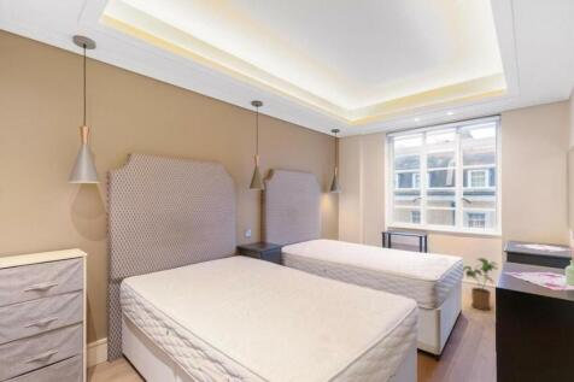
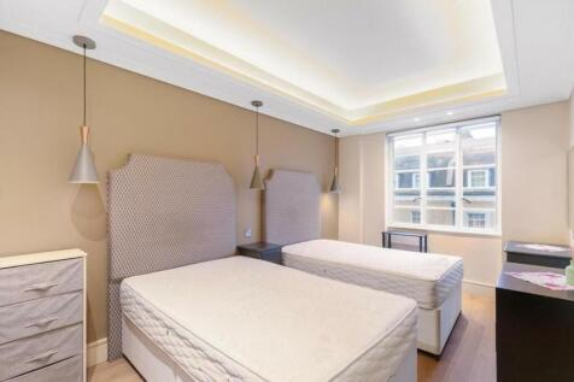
- house plant [462,257,499,311]
